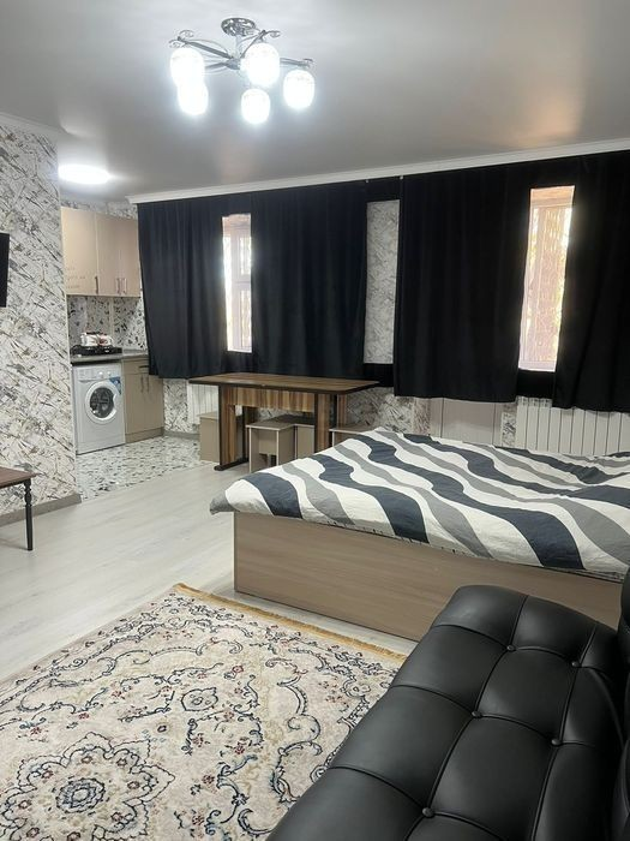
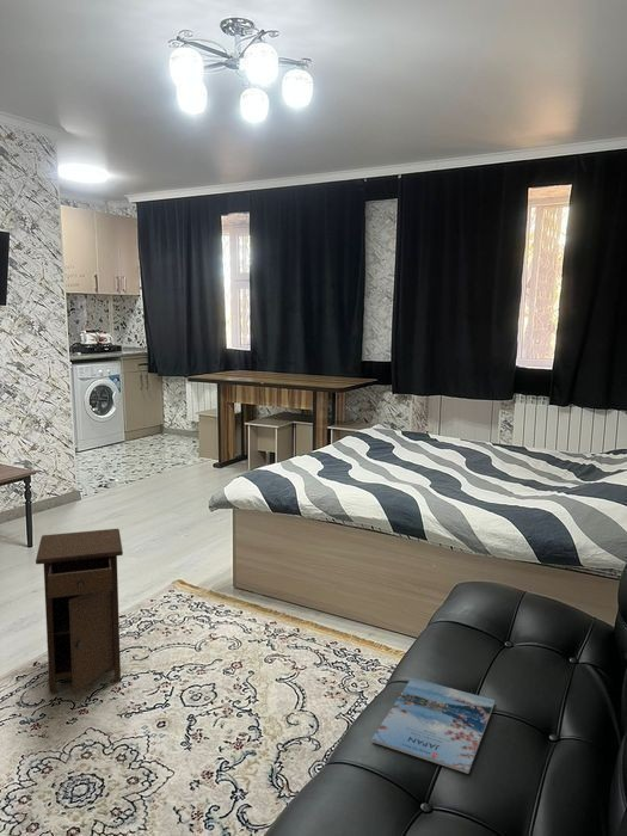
+ nightstand [35,528,124,694]
+ magazine [370,677,496,775]
